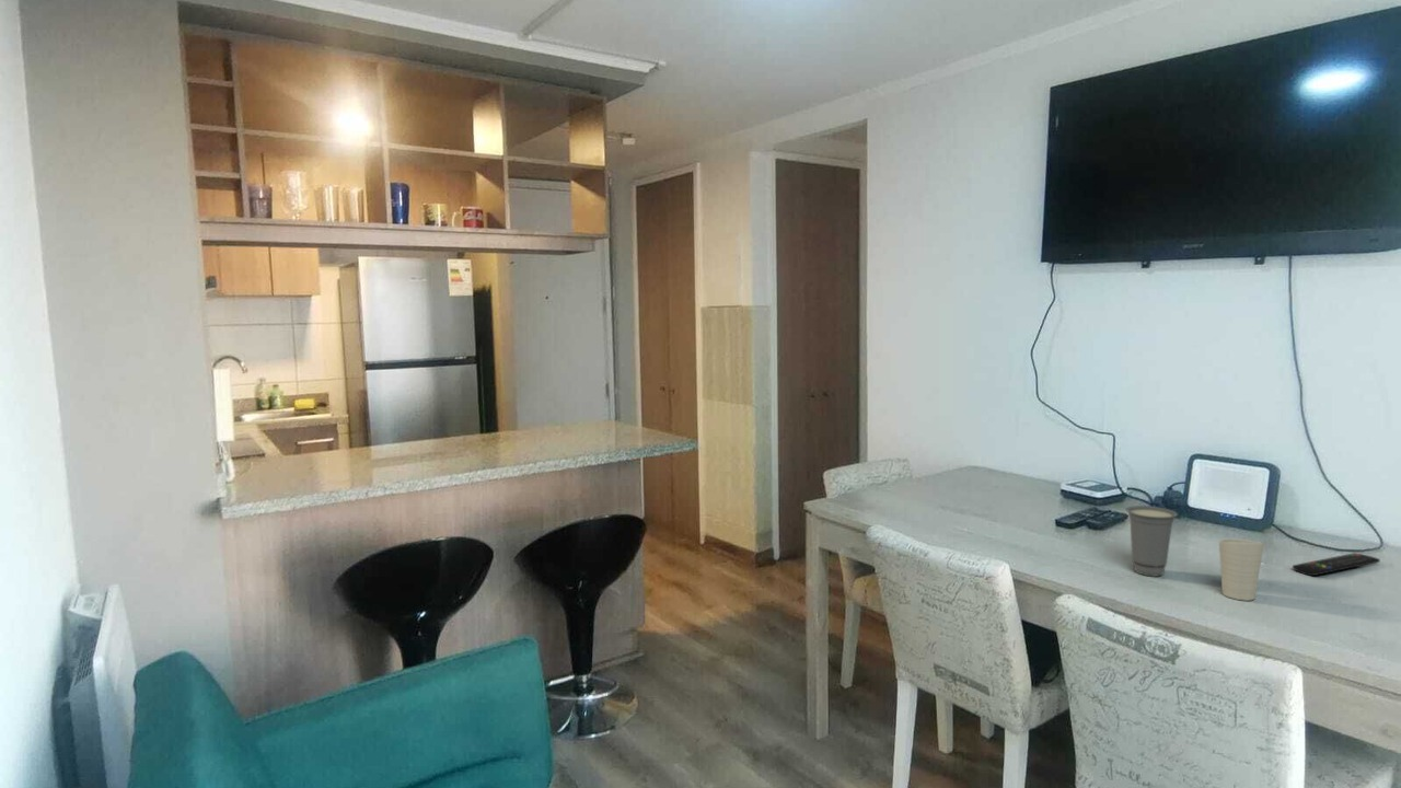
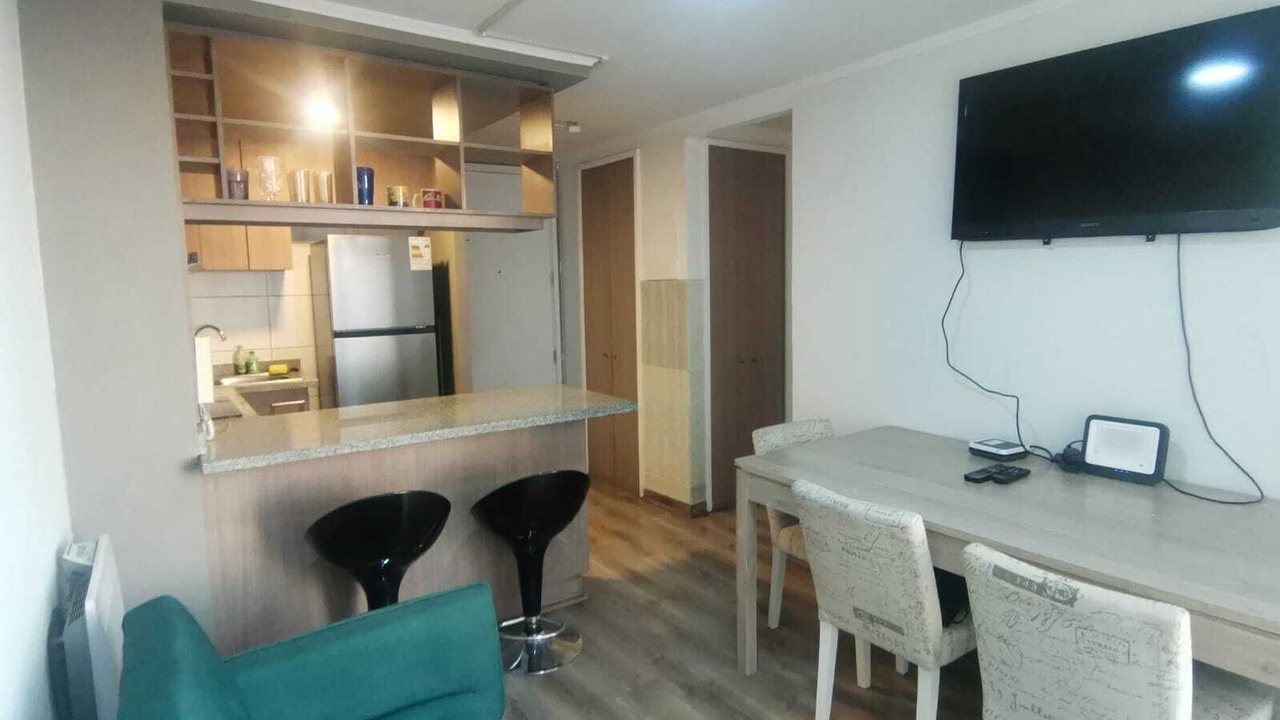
- remote control [1292,552,1381,577]
- cup [1124,505,1179,578]
- cup [1218,537,1265,602]
